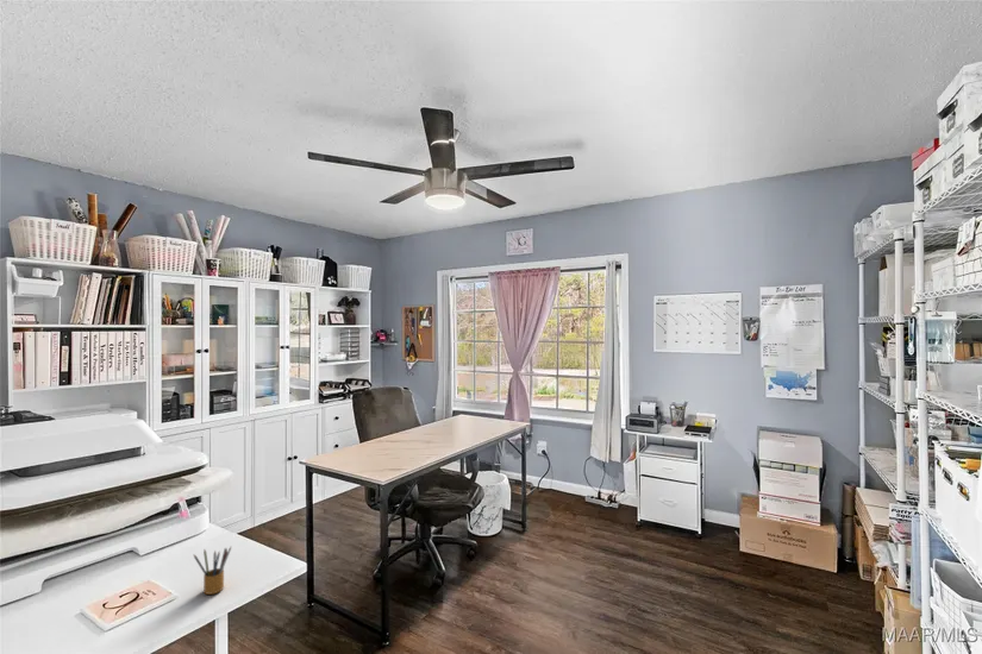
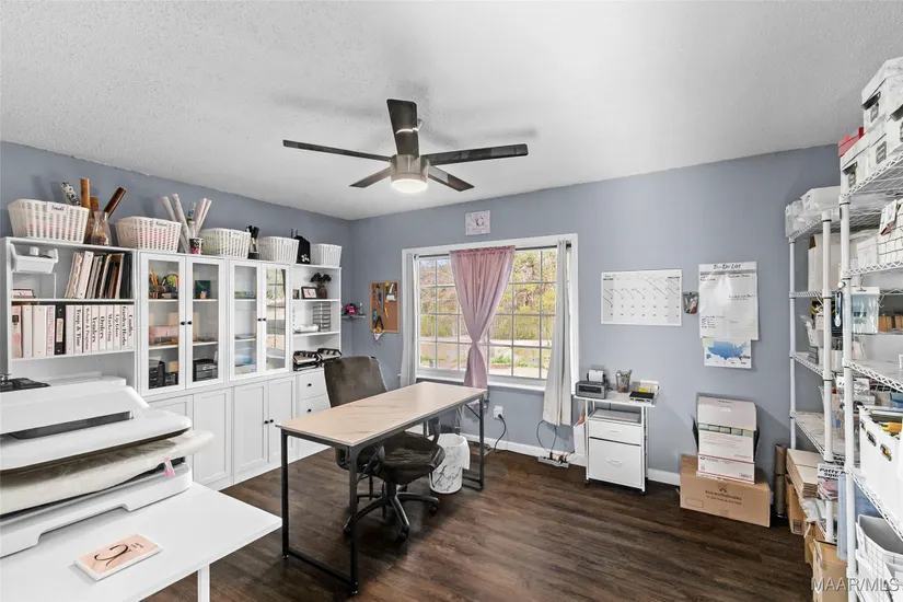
- pencil box [193,546,232,596]
